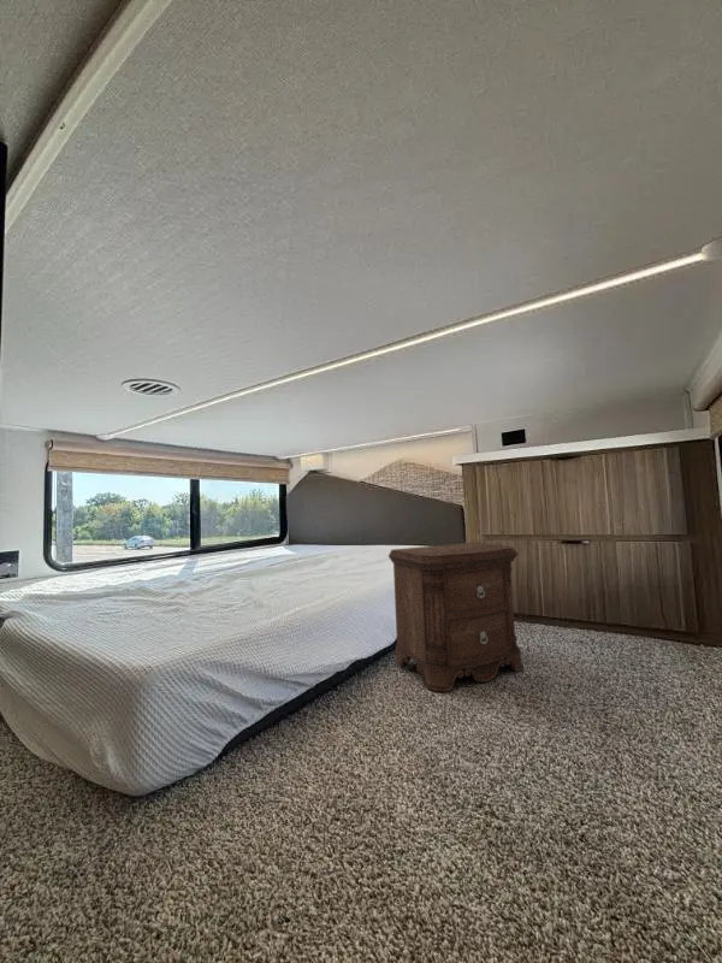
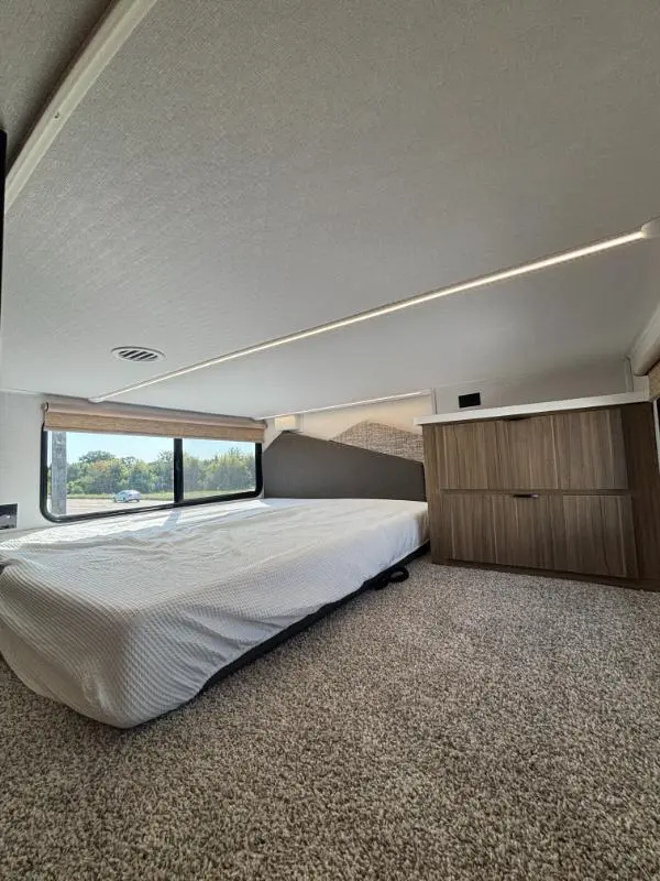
- nightstand [387,542,525,693]
